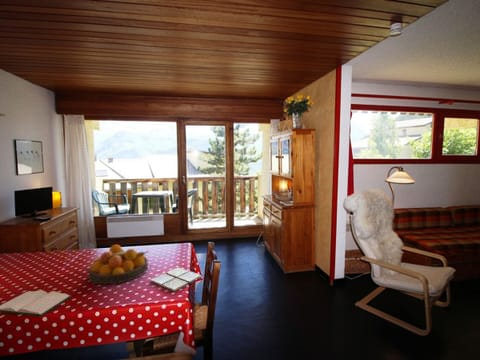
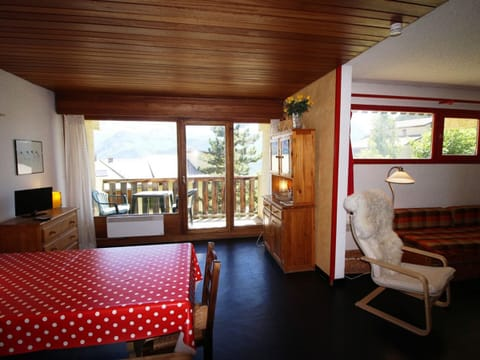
- drink coaster [149,266,202,292]
- fruit bowl [87,244,150,285]
- hardback book [0,289,72,317]
